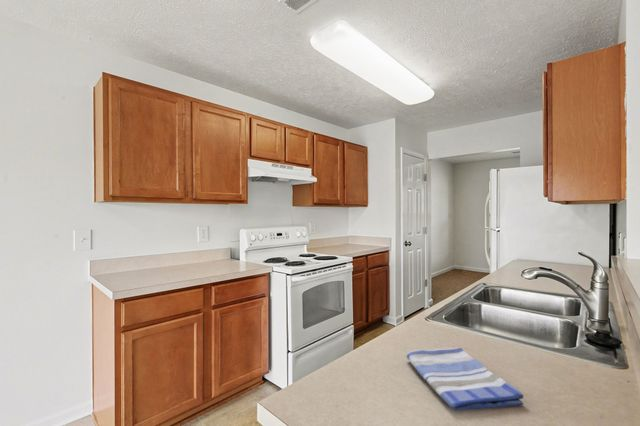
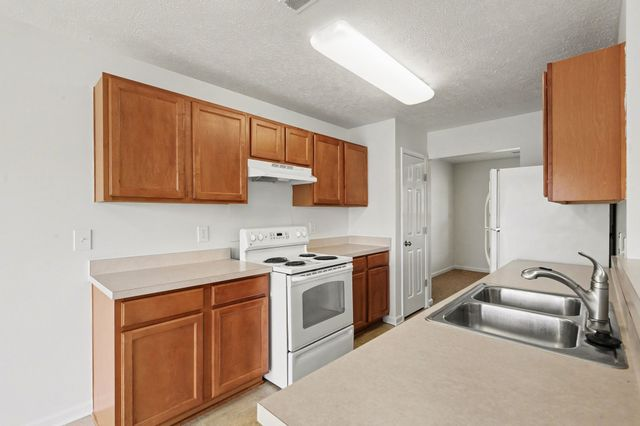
- dish towel [406,347,524,411]
